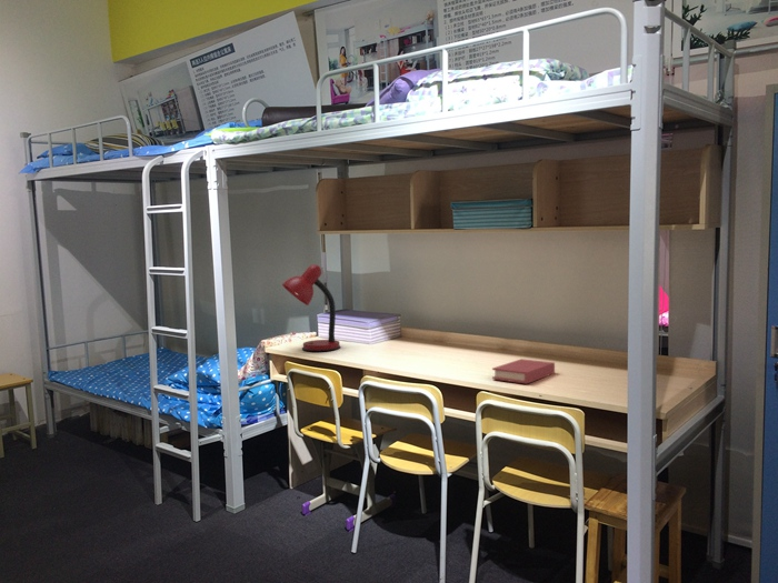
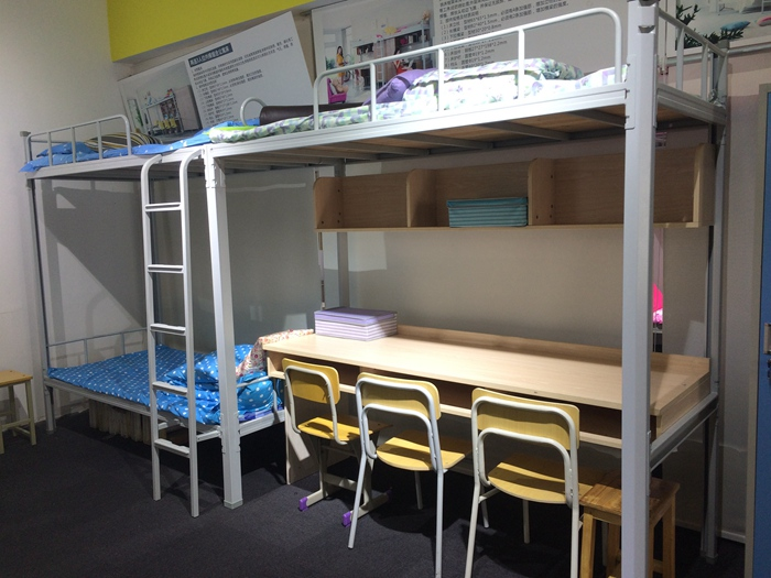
- book [491,358,556,385]
- desk lamp [281,263,341,352]
